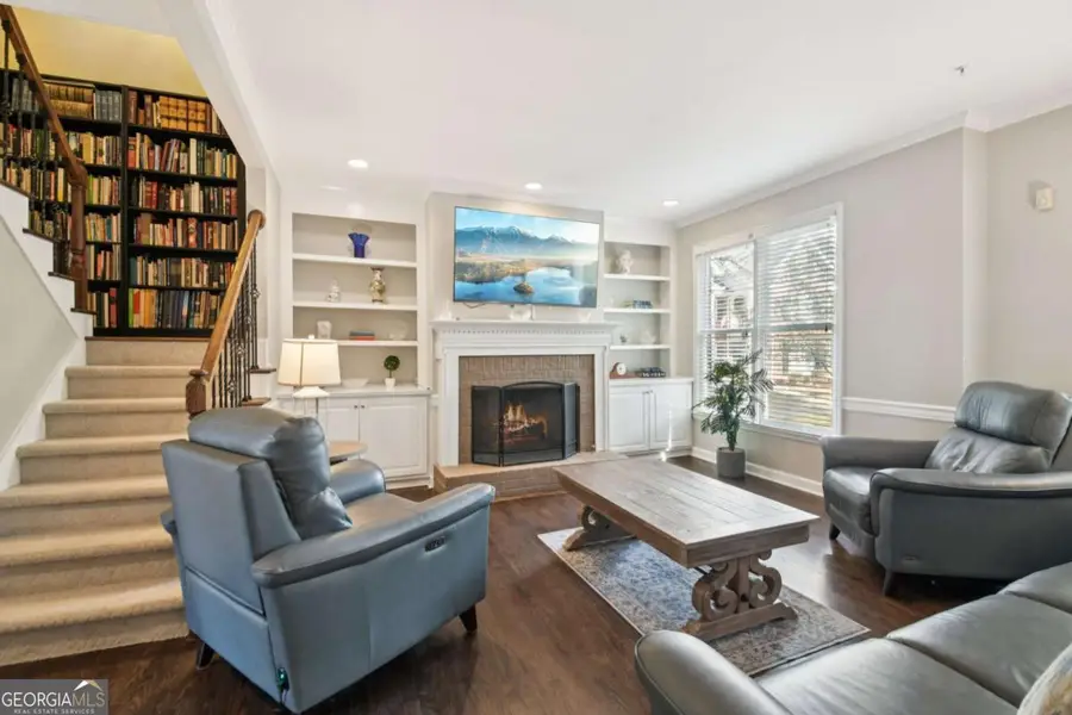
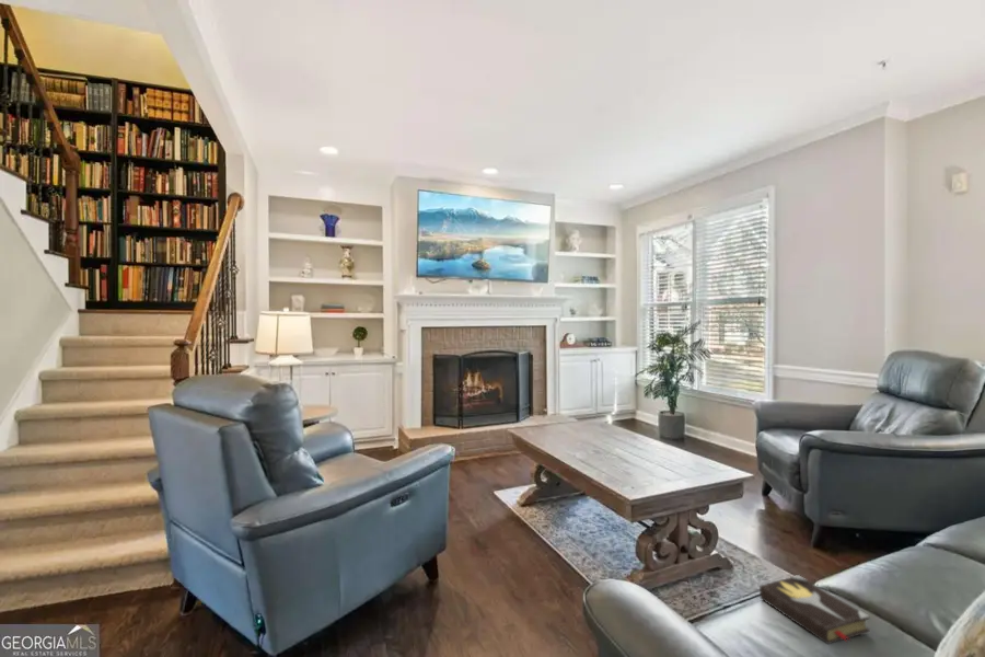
+ hardback book [758,574,871,645]
